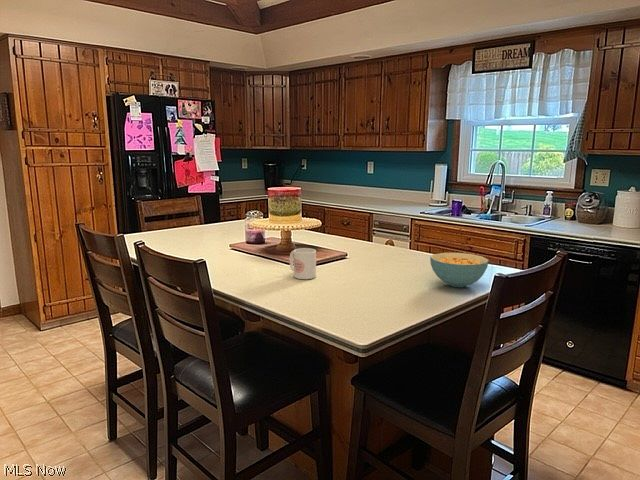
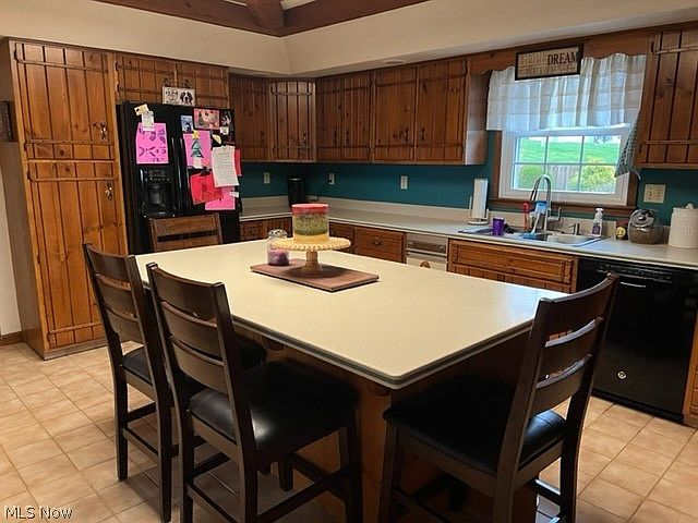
- cereal bowl [429,252,490,288]
- mug [289,247,317,280]
